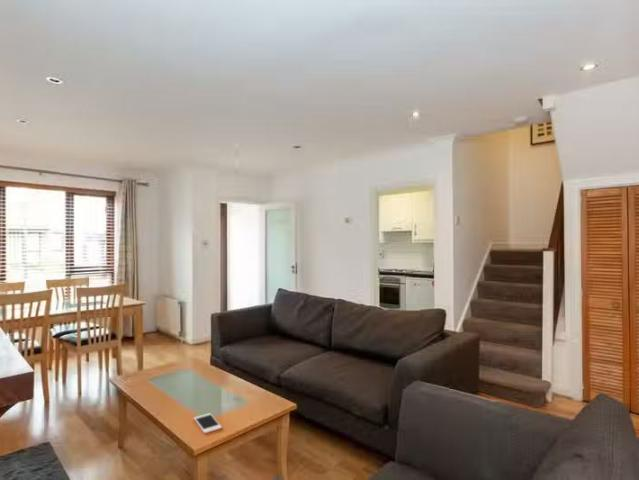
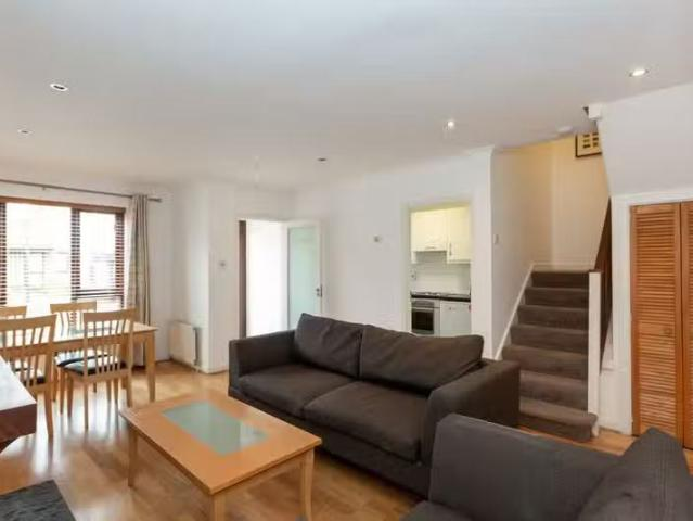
- cell phone [193,412,223,435]
